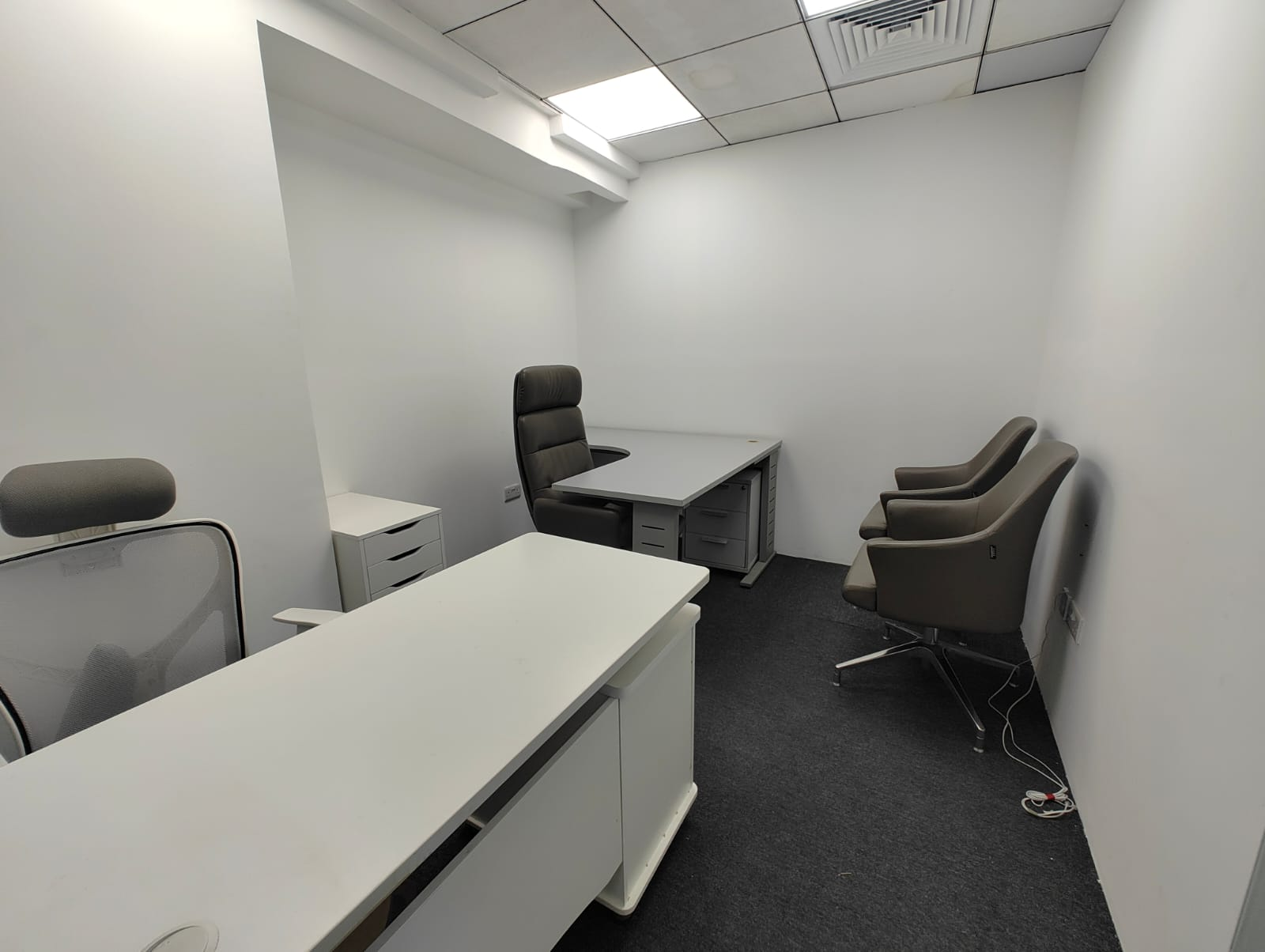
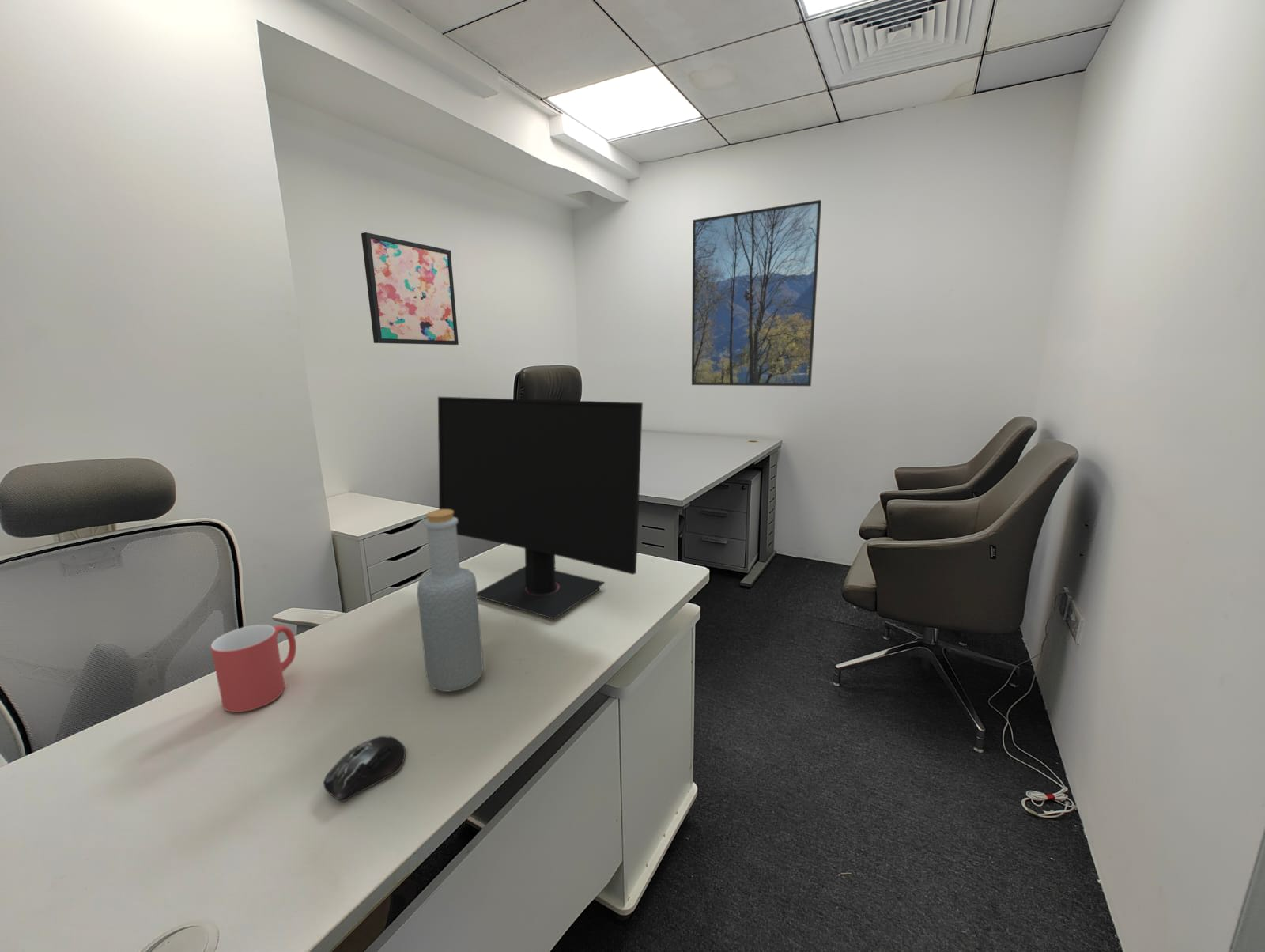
+ bottle [417,509,484,693]
+ computer mouse [323,735,406,803]
+ wall art [361,232,459,346]
+ computer monitor [437,396,644,620]
+ mug [210,624,297,713]
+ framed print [691,199,822,387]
